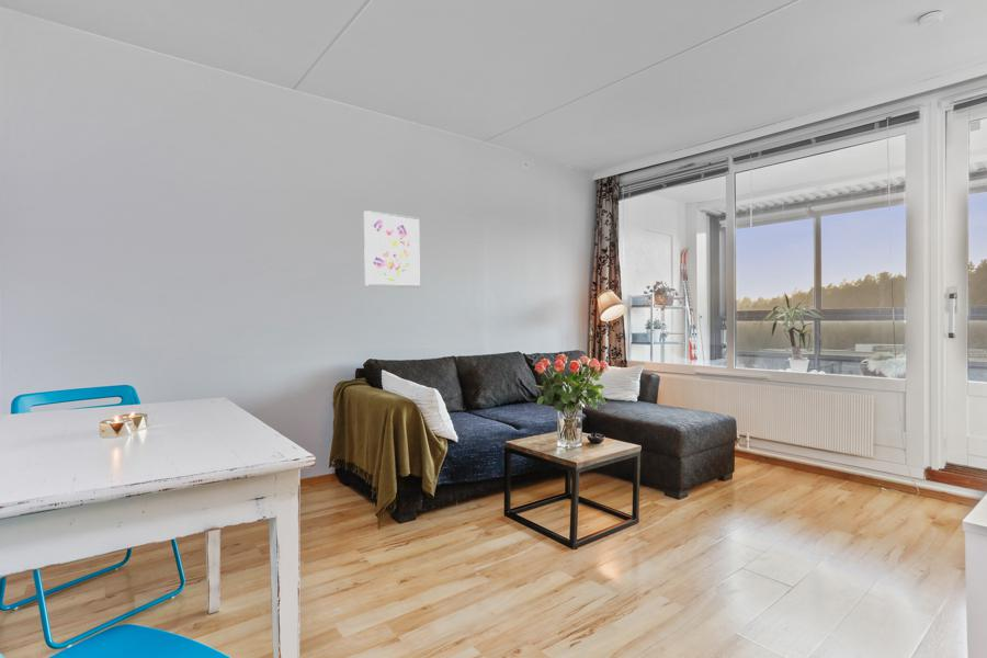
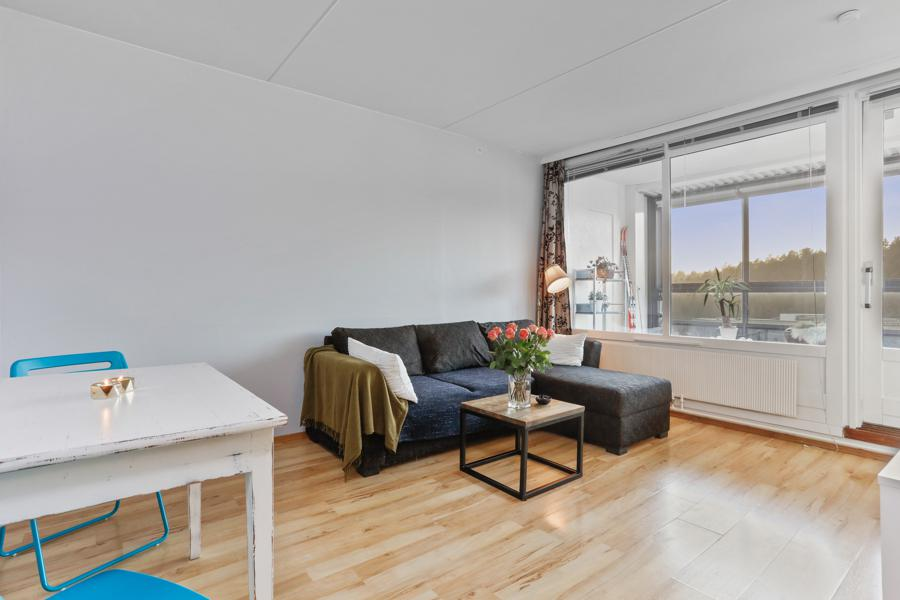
- wall art [363,209,422,288]
